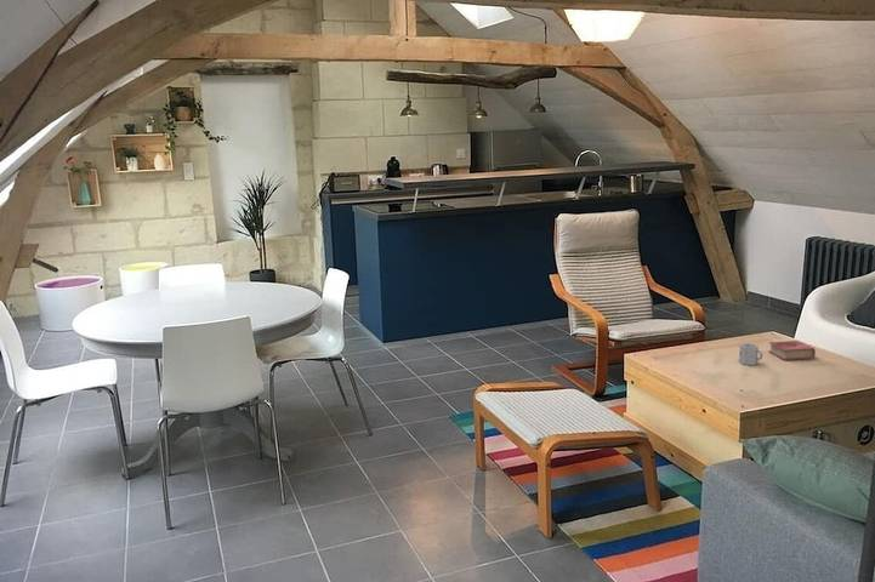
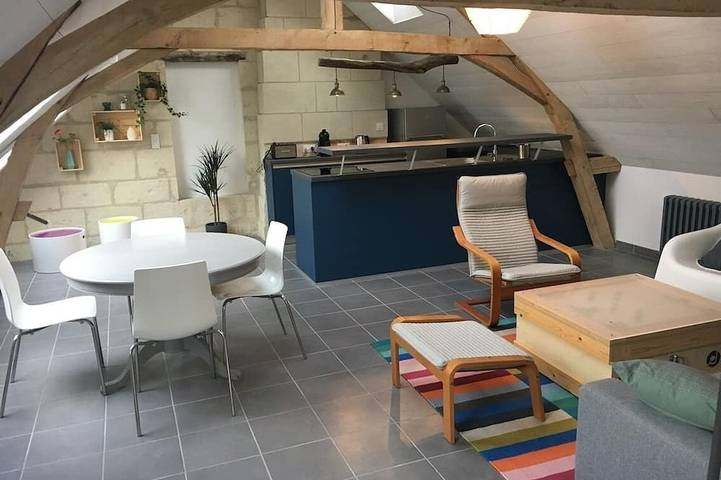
- book [768,340,817,361]
- cup [738,342,763,366]
